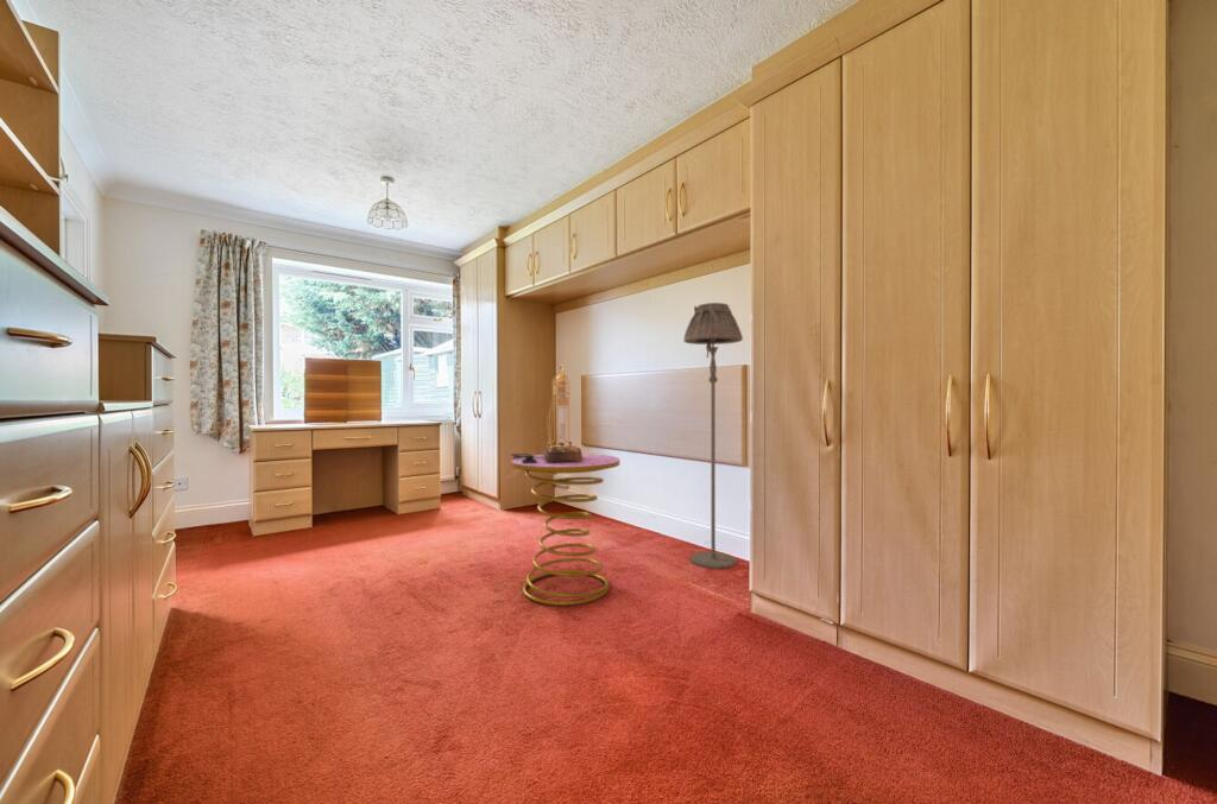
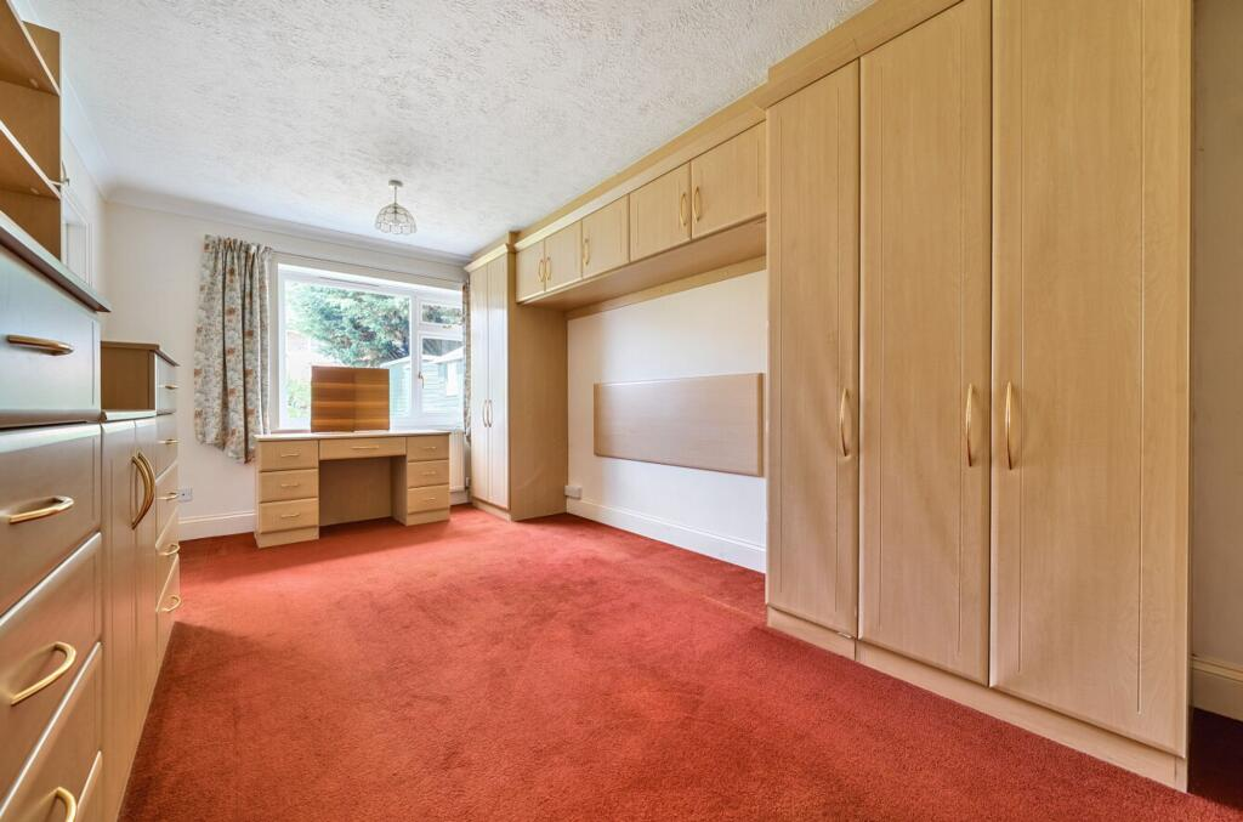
- floor lamp [682,302,744,570]
- table lamp [507,363,584,463]
- side table [510,452,620,607]
